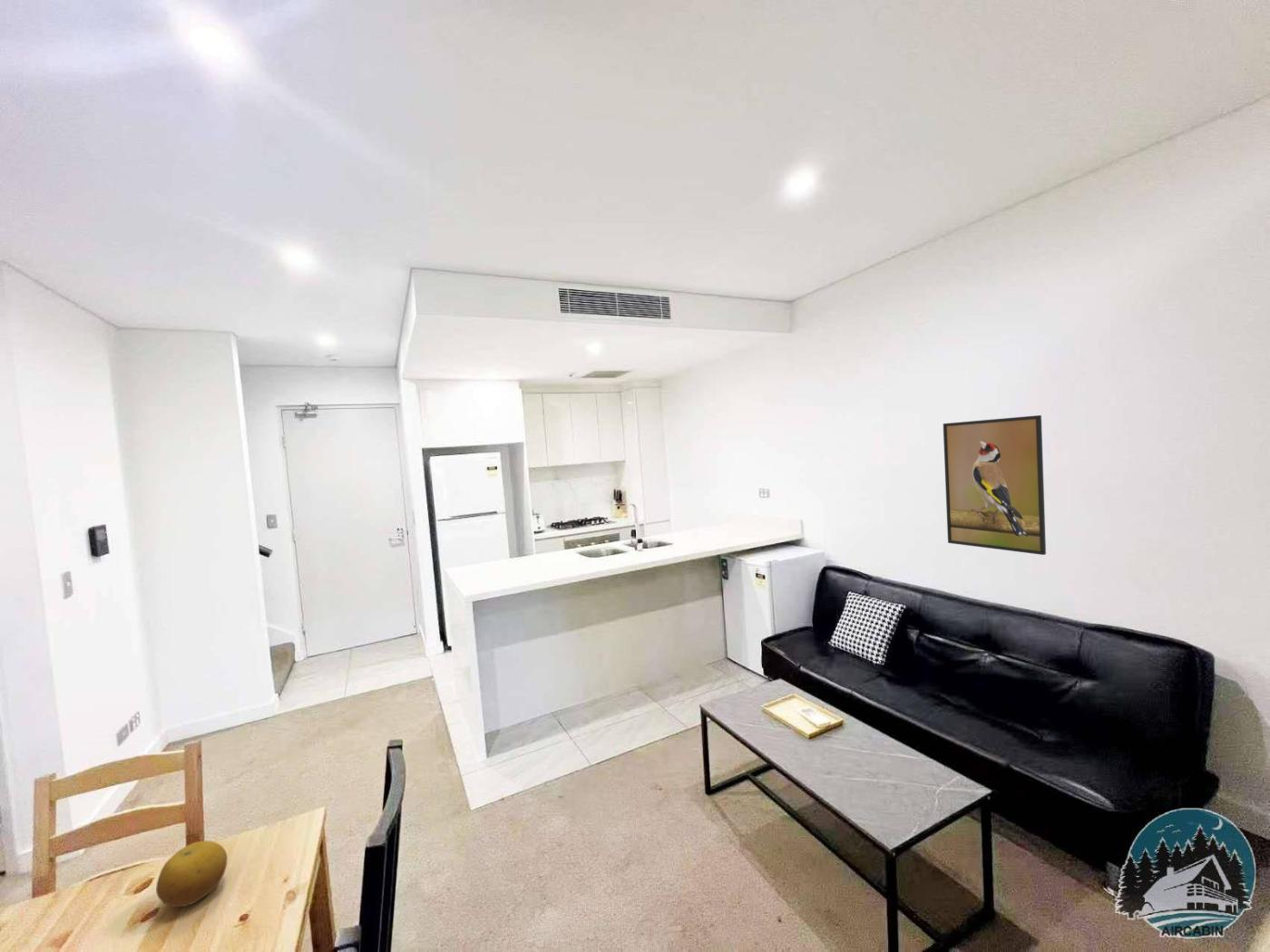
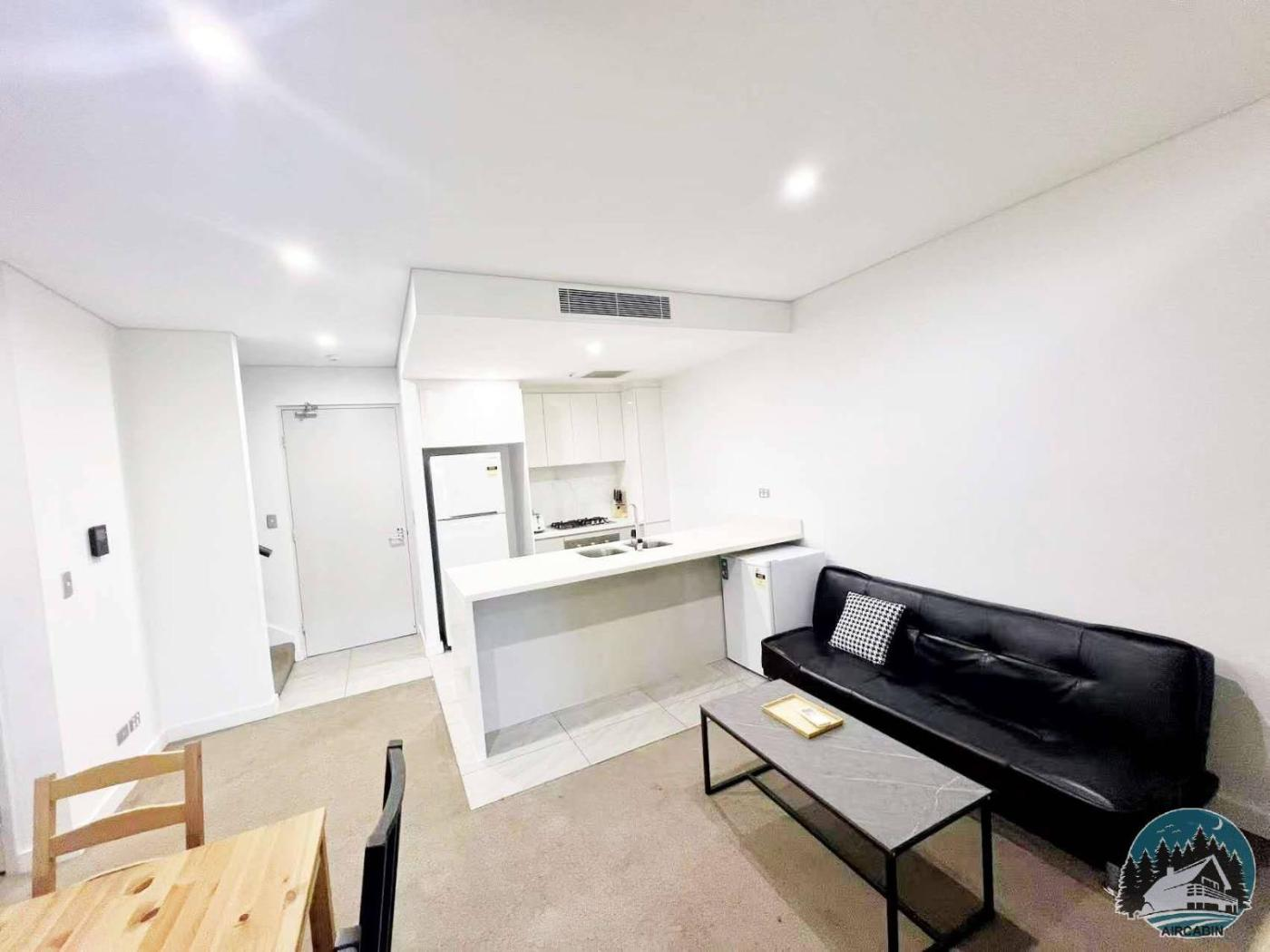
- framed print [943,414,1047,556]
- fruit [155,840,228,908]
